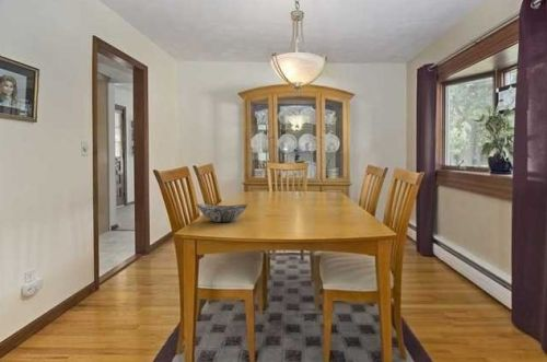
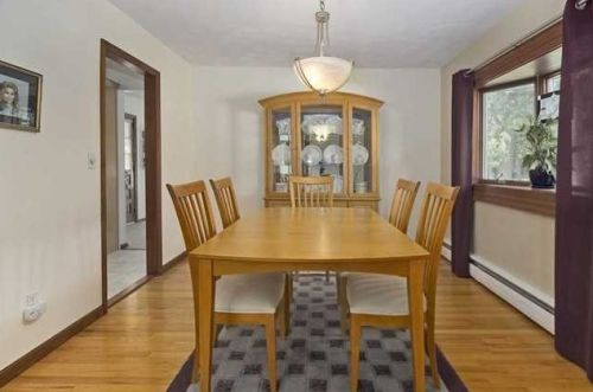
- decorative bowl [196,202,249,223]
